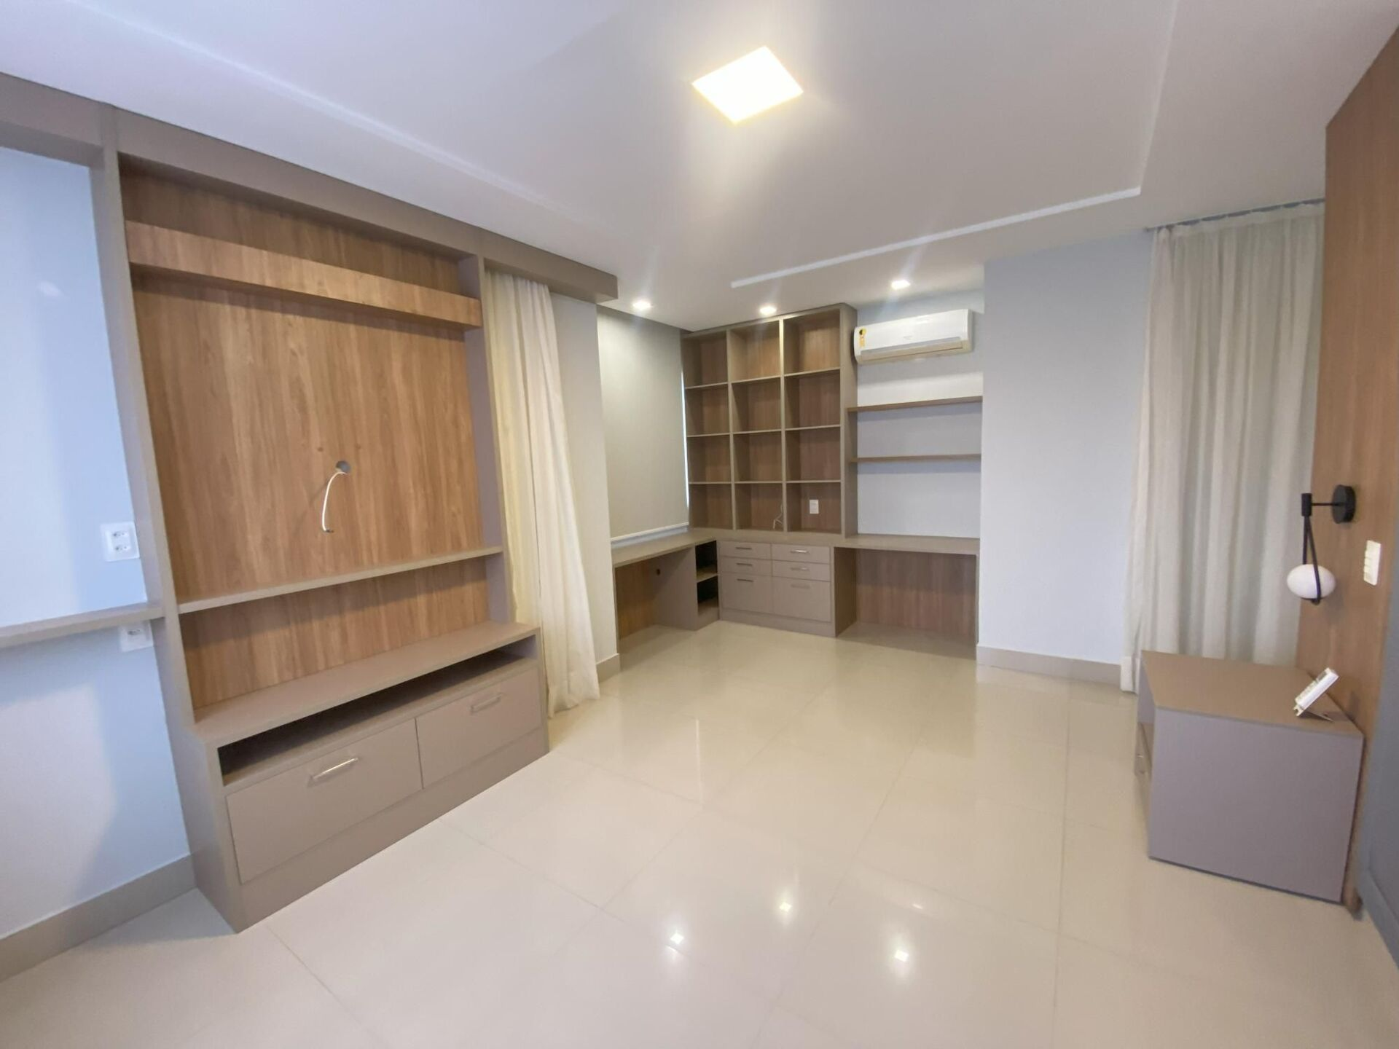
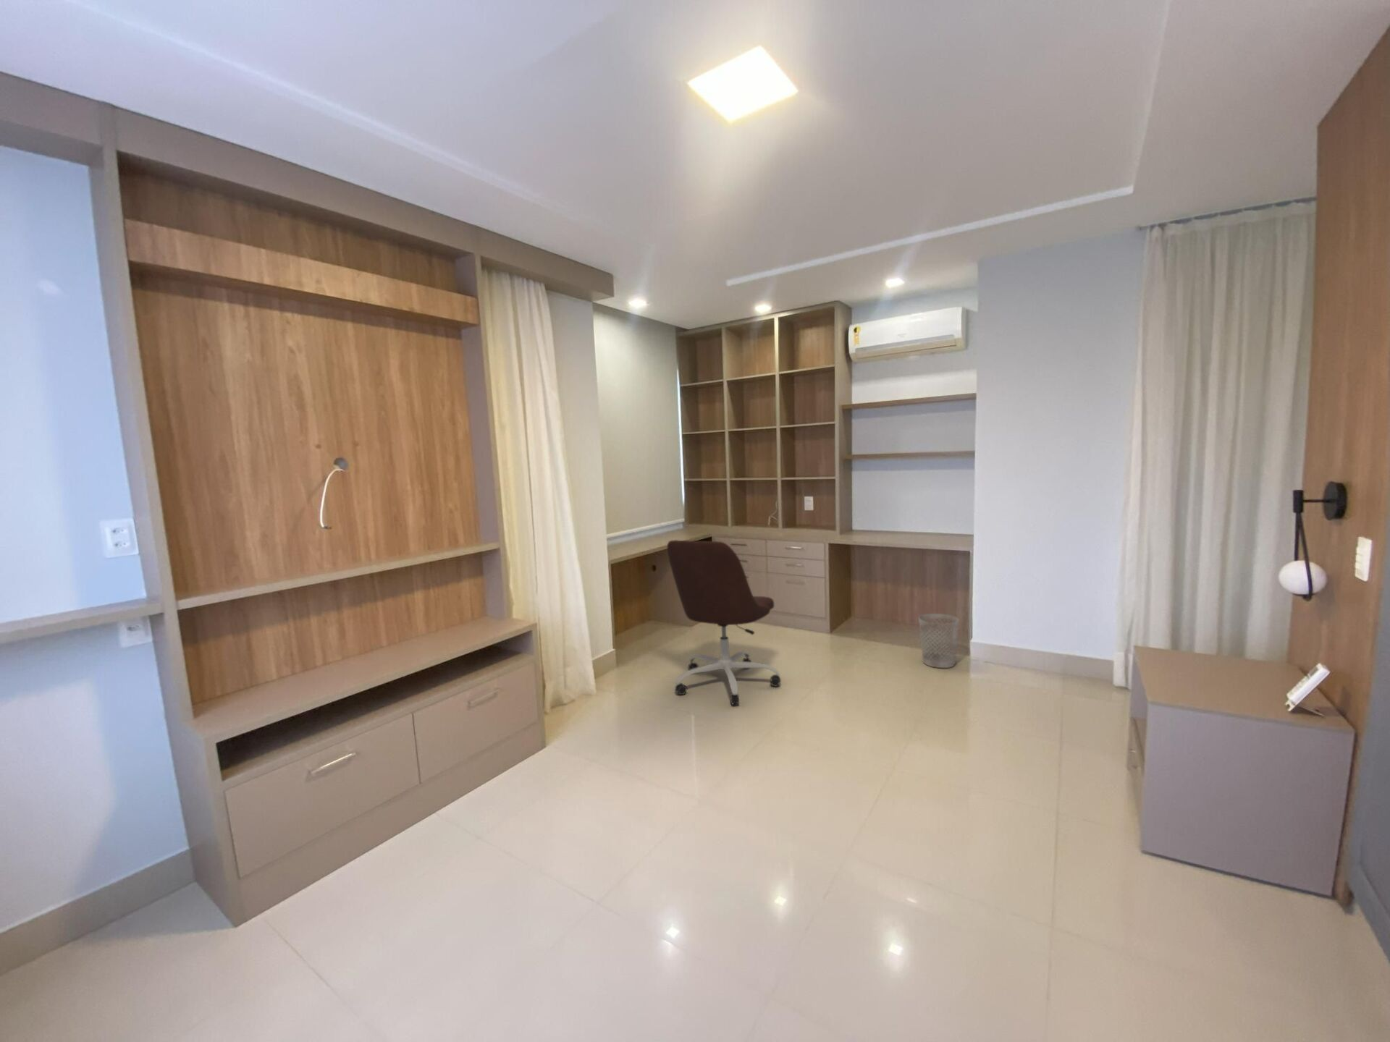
+ wastebasket [918,613,959,669]
+ office chair [667,540,781,706]
